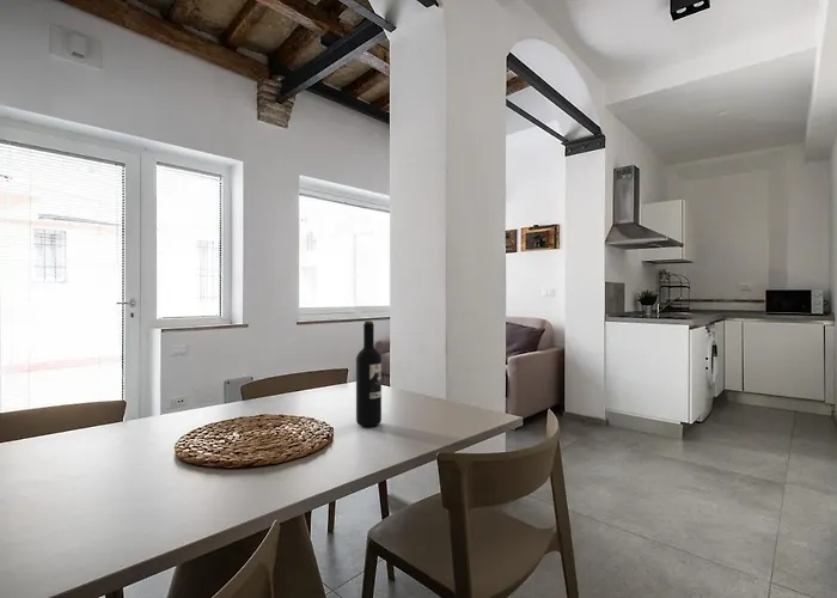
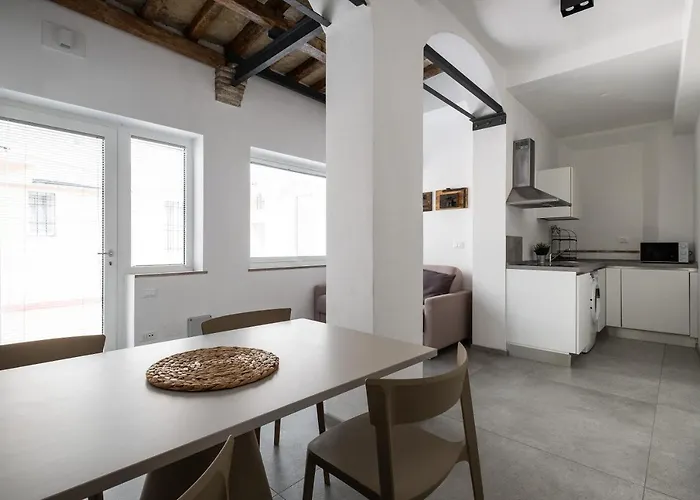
- wine bottle [355,319,383,427]
